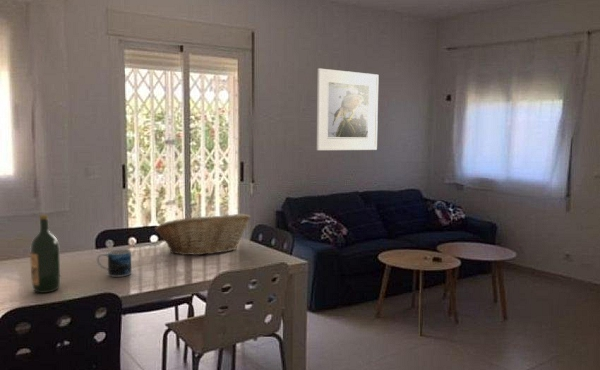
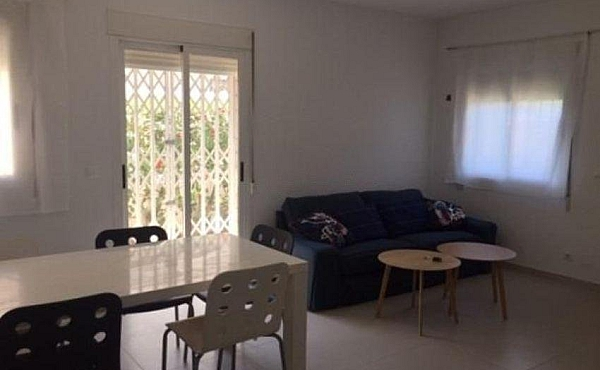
- mug [96,249,132,278]
- wine bottle [29,214,61,294]
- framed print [316,67,379,151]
- fruit basket [154,213,252,256]
